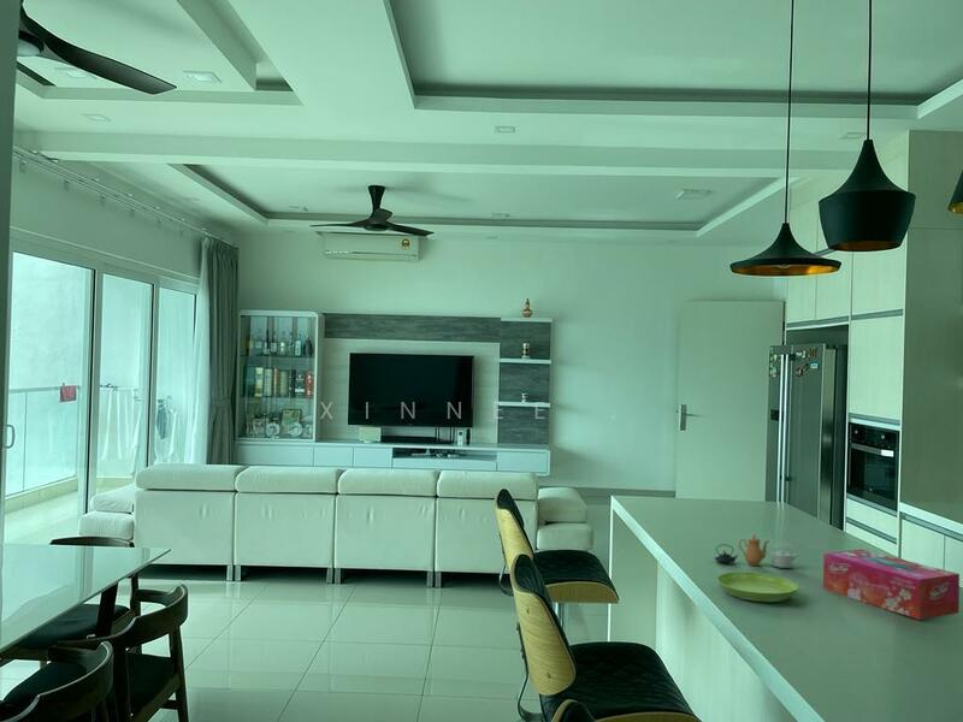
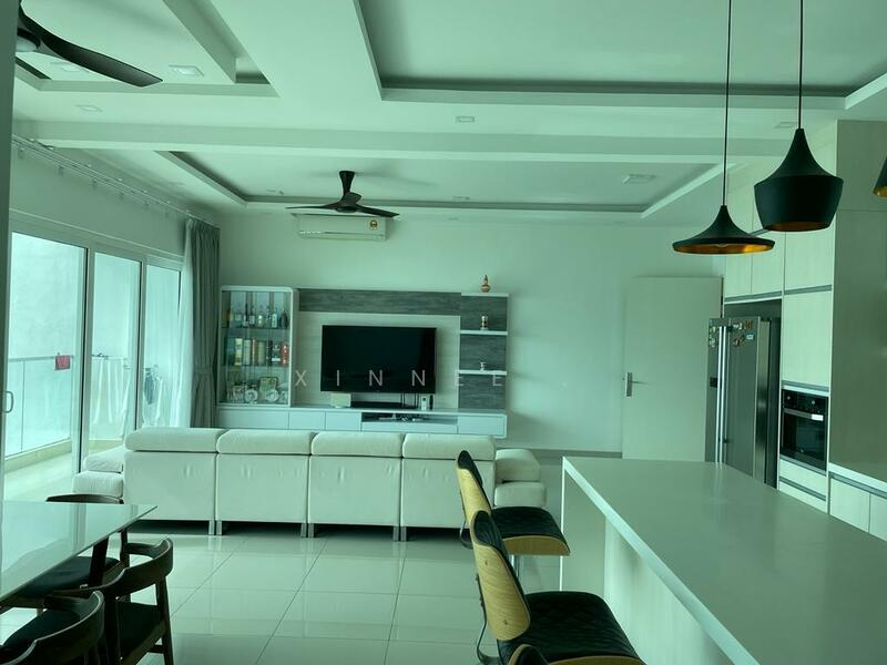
- teapot [713,533,798,569]
- tissue box [822,549,961,621]
- saucer [716,570,799,603]
